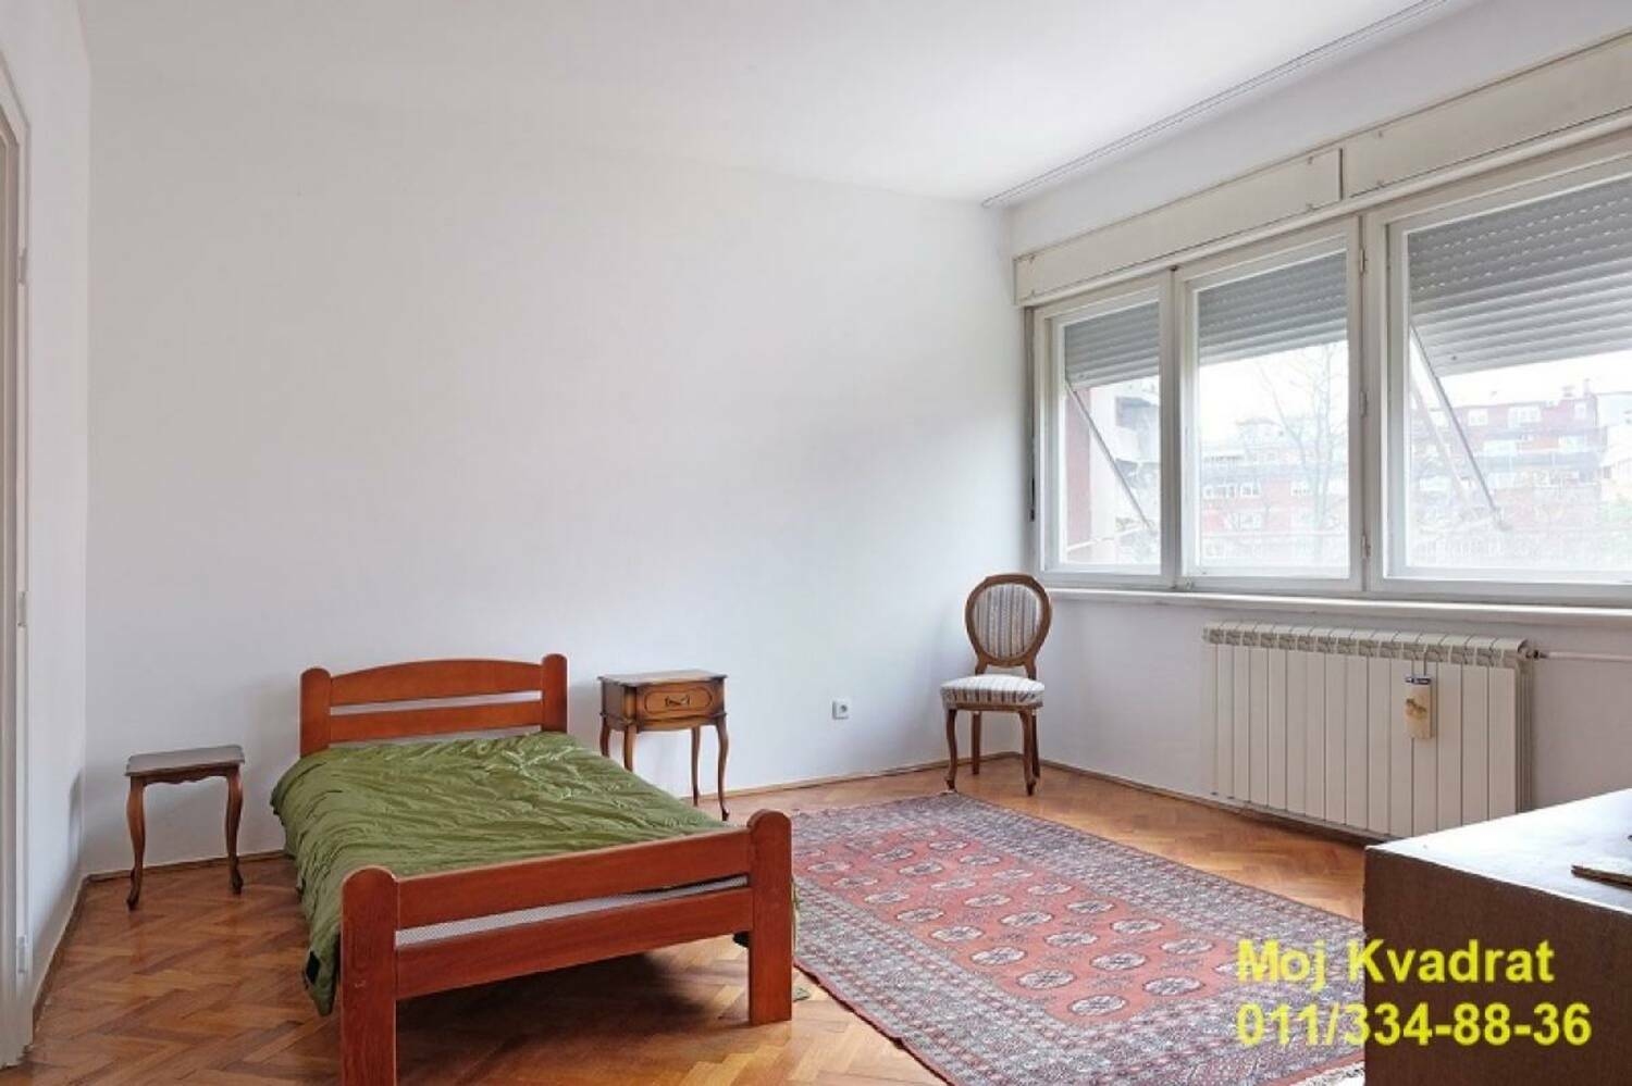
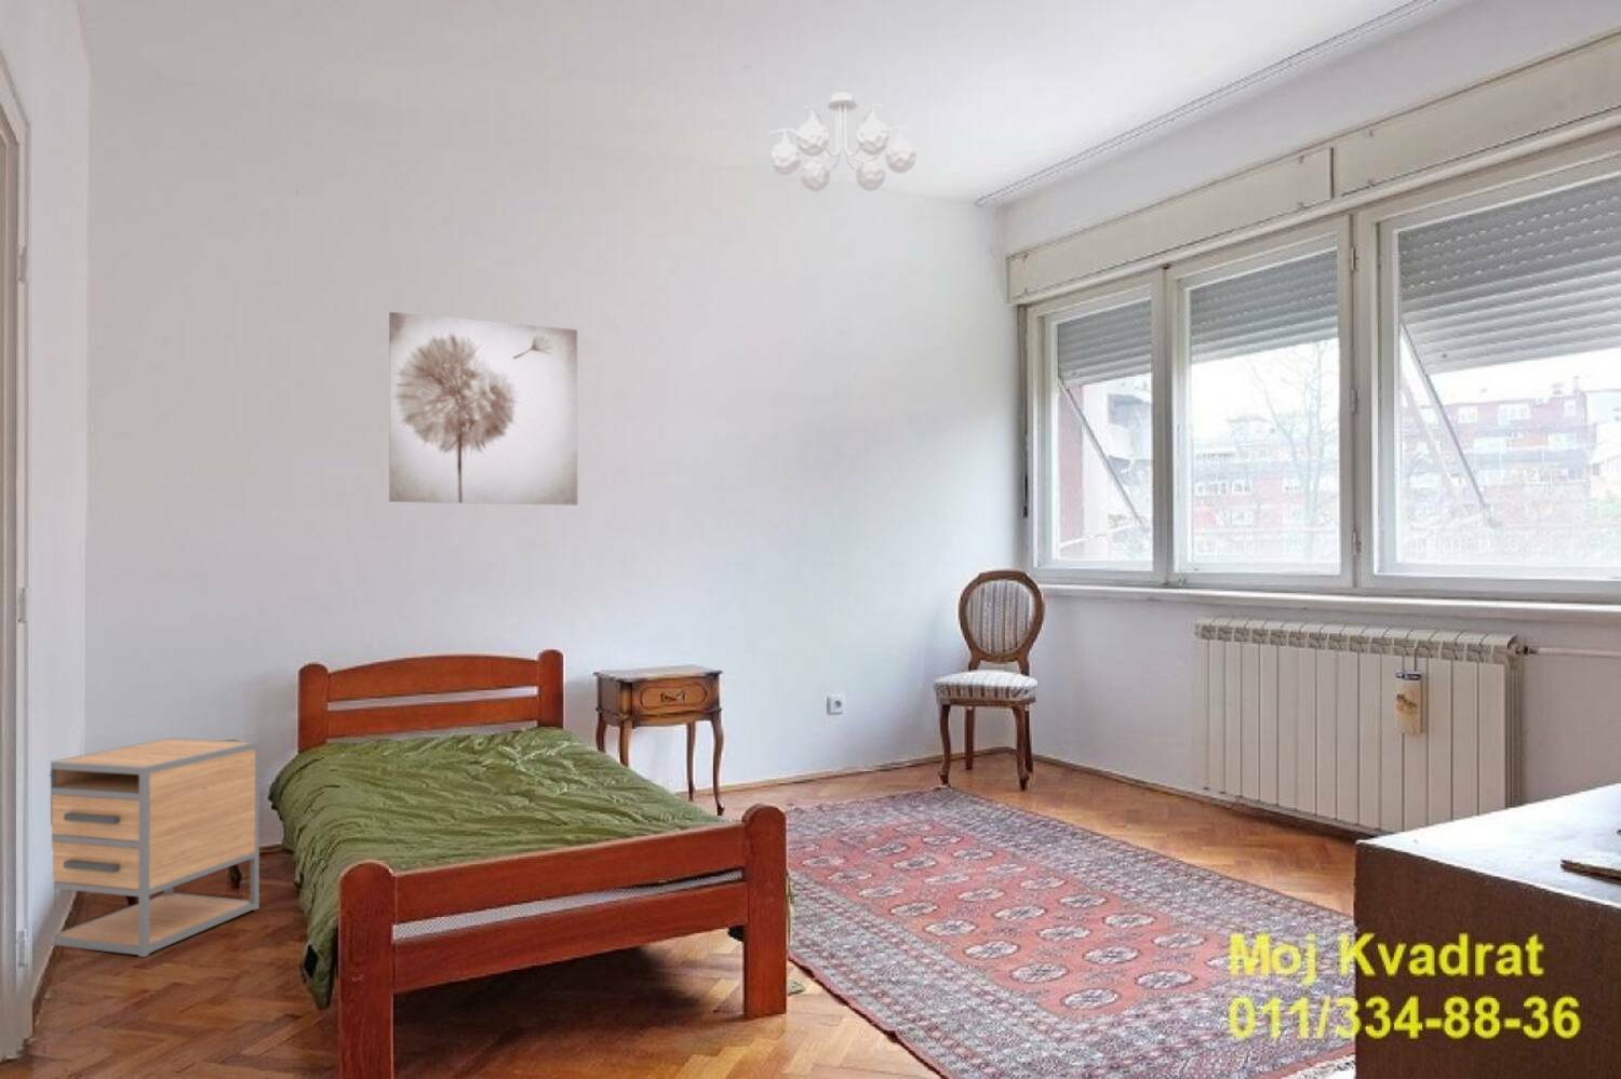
+ nightstand [48,737,260,959]
+ wall art [388,311,579,507]
+ ceiling light fixture [768,92,918,194]
